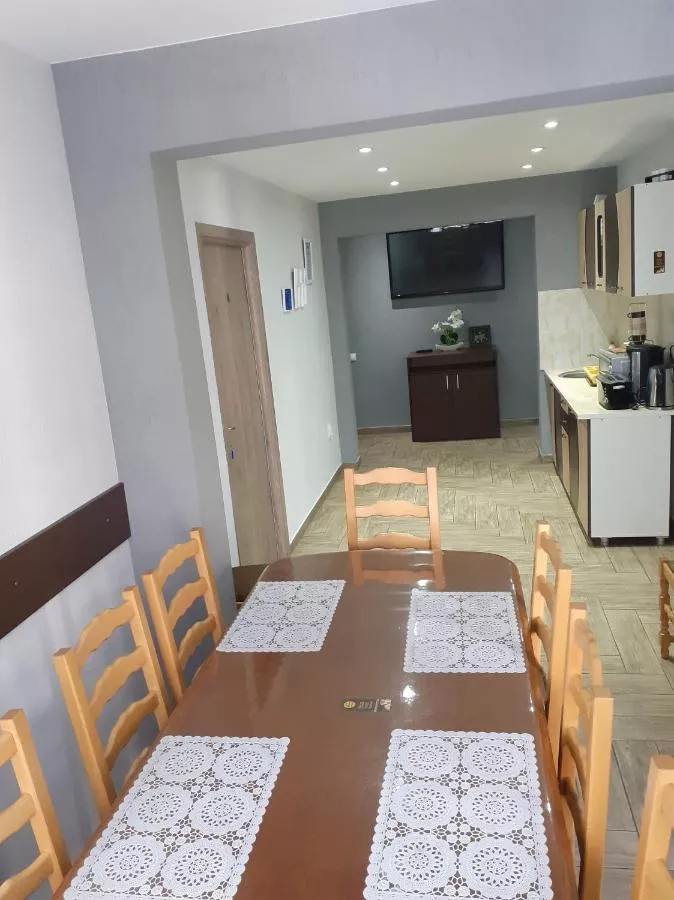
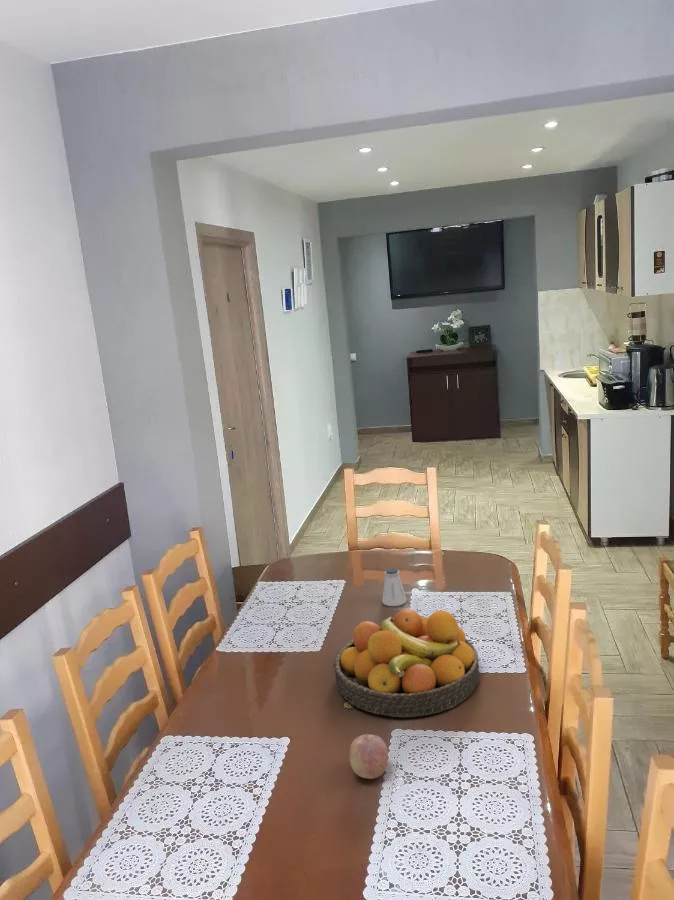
+ fruit bowl [333,608,480,718]
+ fruit [348,733,389,780]
+ saltshaker [381,567,407,607]
